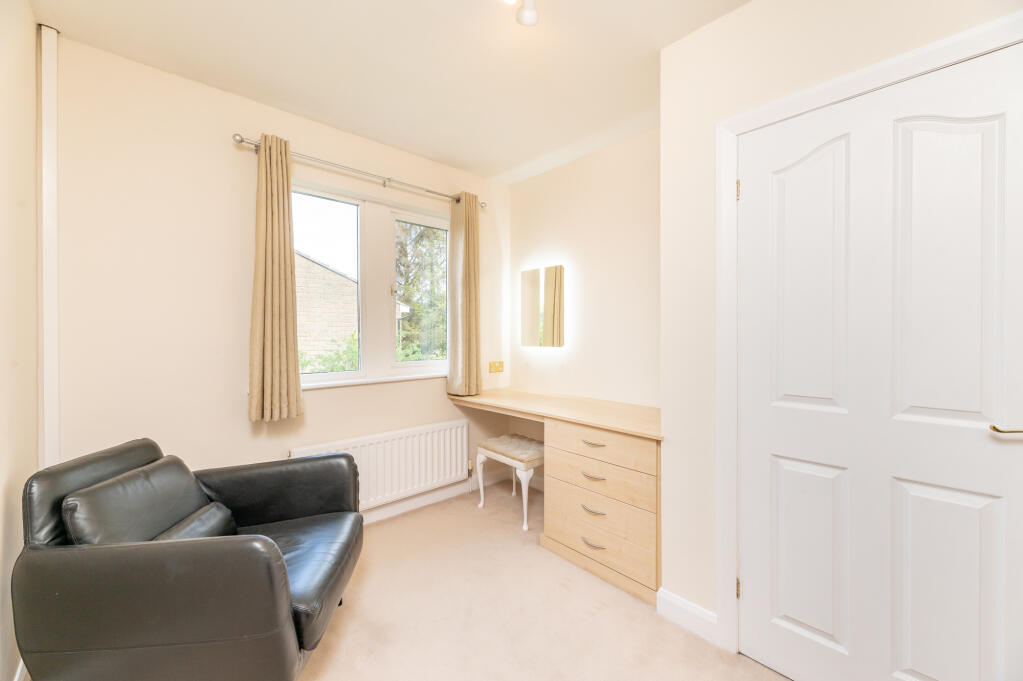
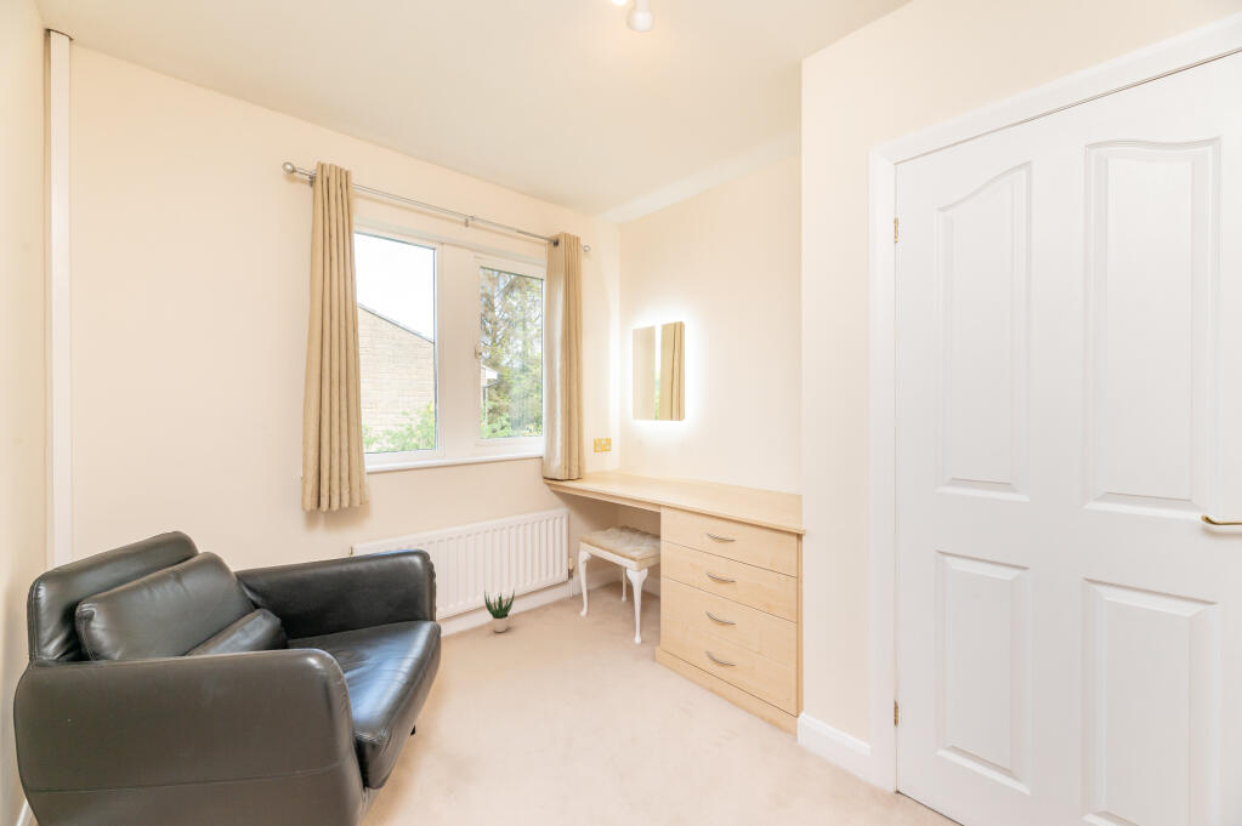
+ potted plant [483,587,516,633]
